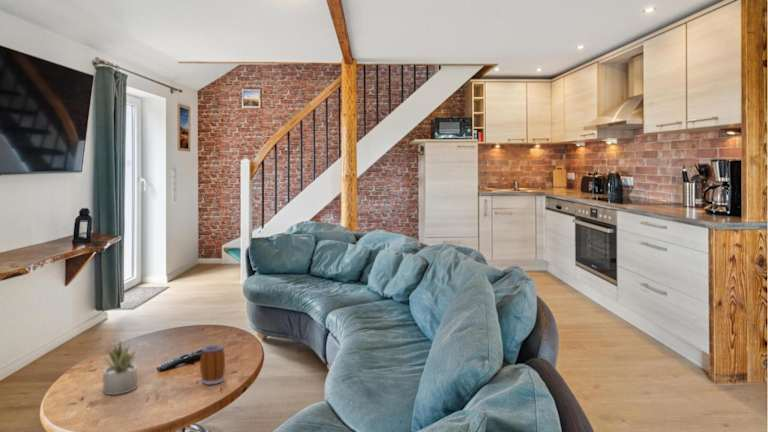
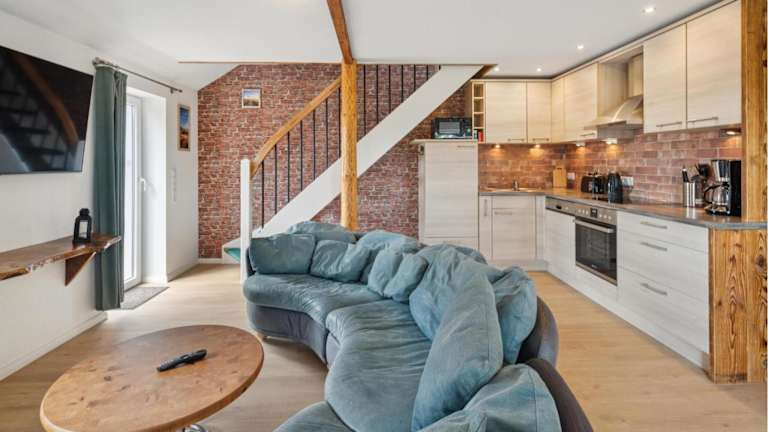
- succulent plant [102,340,138,396]
- mug [199,344,226,386]
